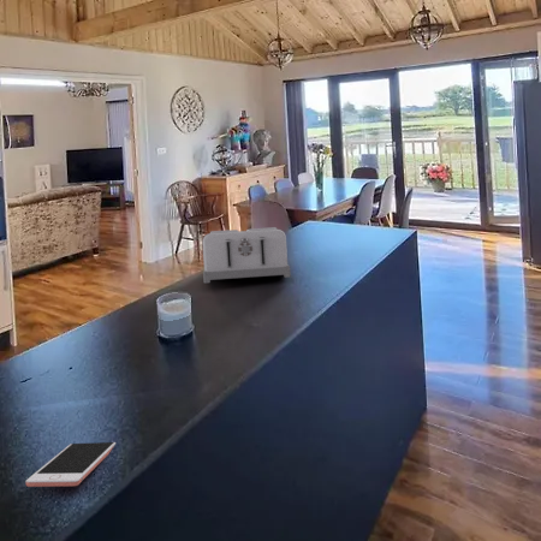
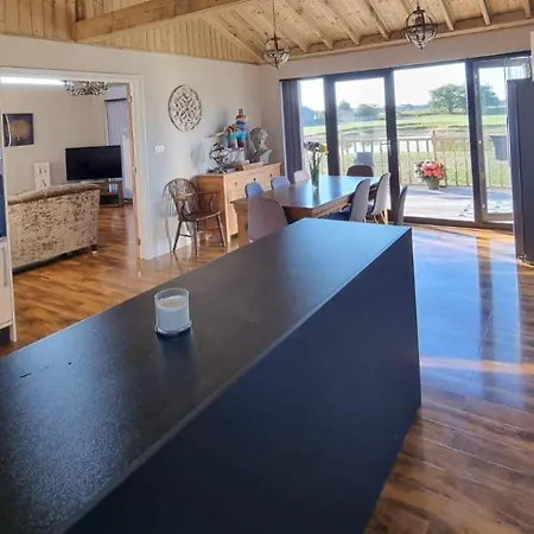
- toaster [201,226,292,284]
- cell phone [24,441,117,488]
